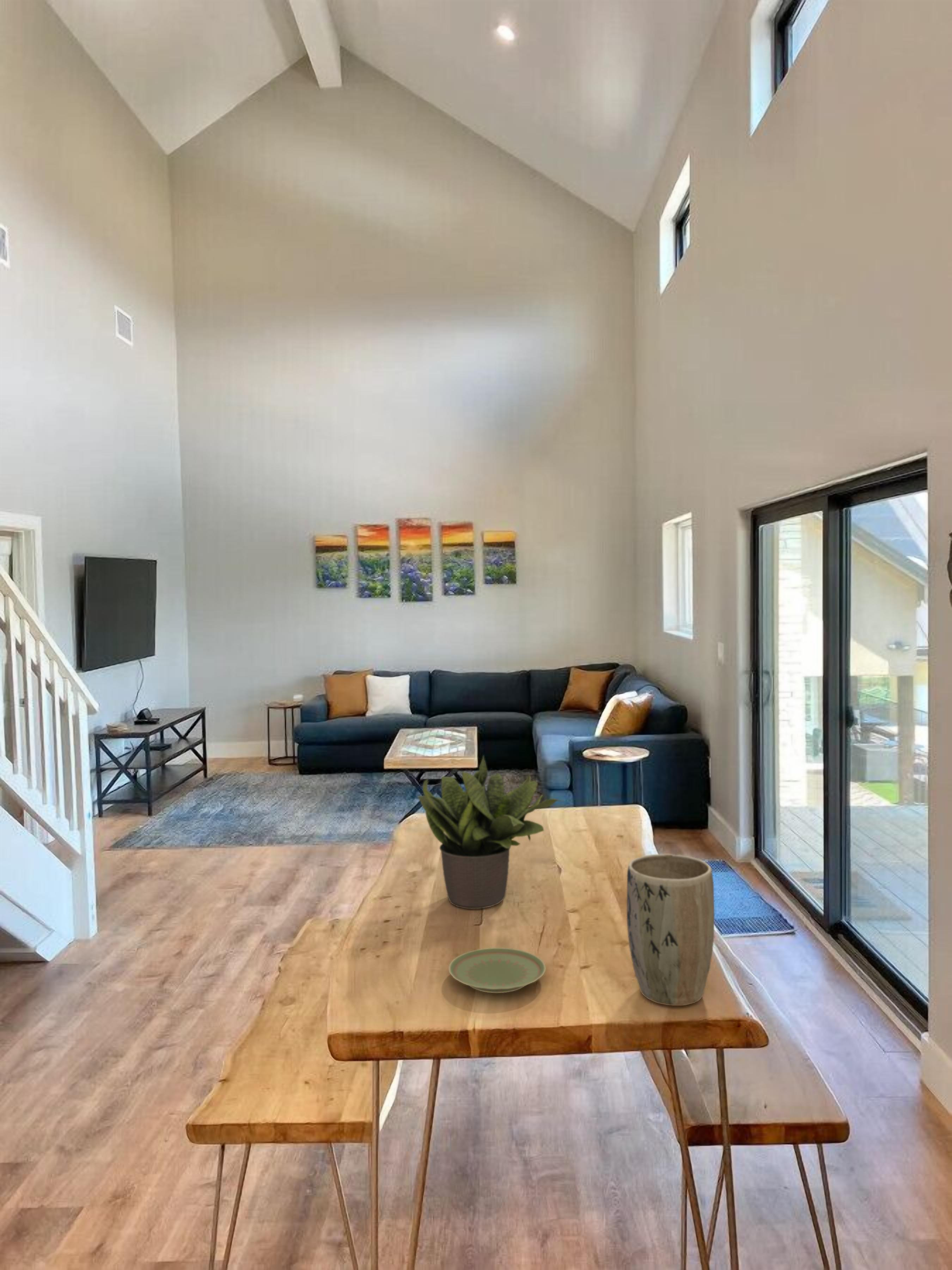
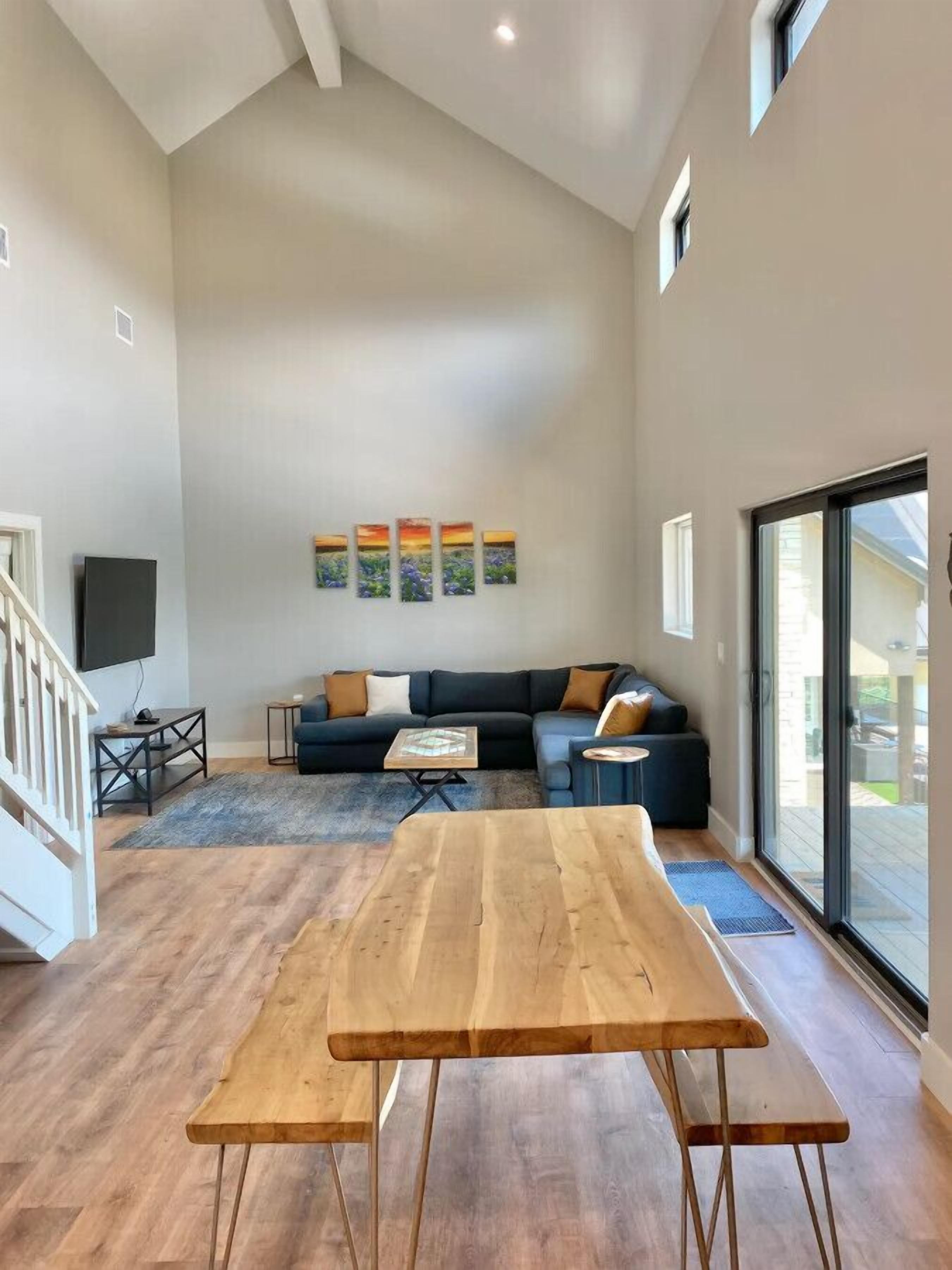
- potted plant [417,754,565,909]
- plant pot [626,854,715,1006]
- plate [448,947,546,993]
